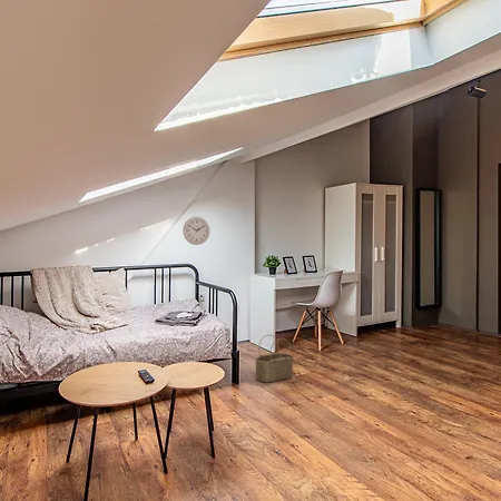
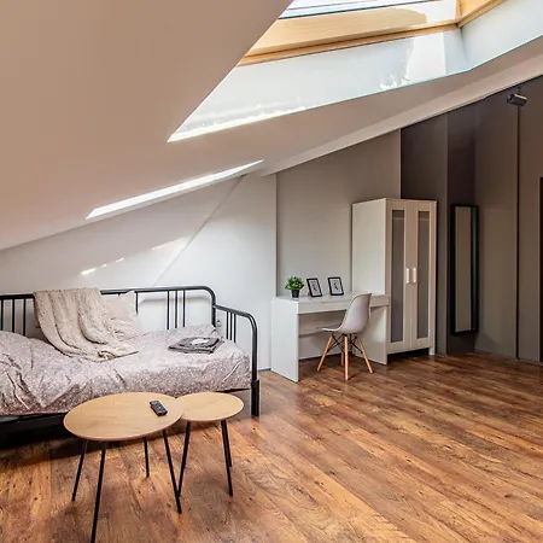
- wall clock [183,216,210,246]
- wicker basket [254,334,294,383]
